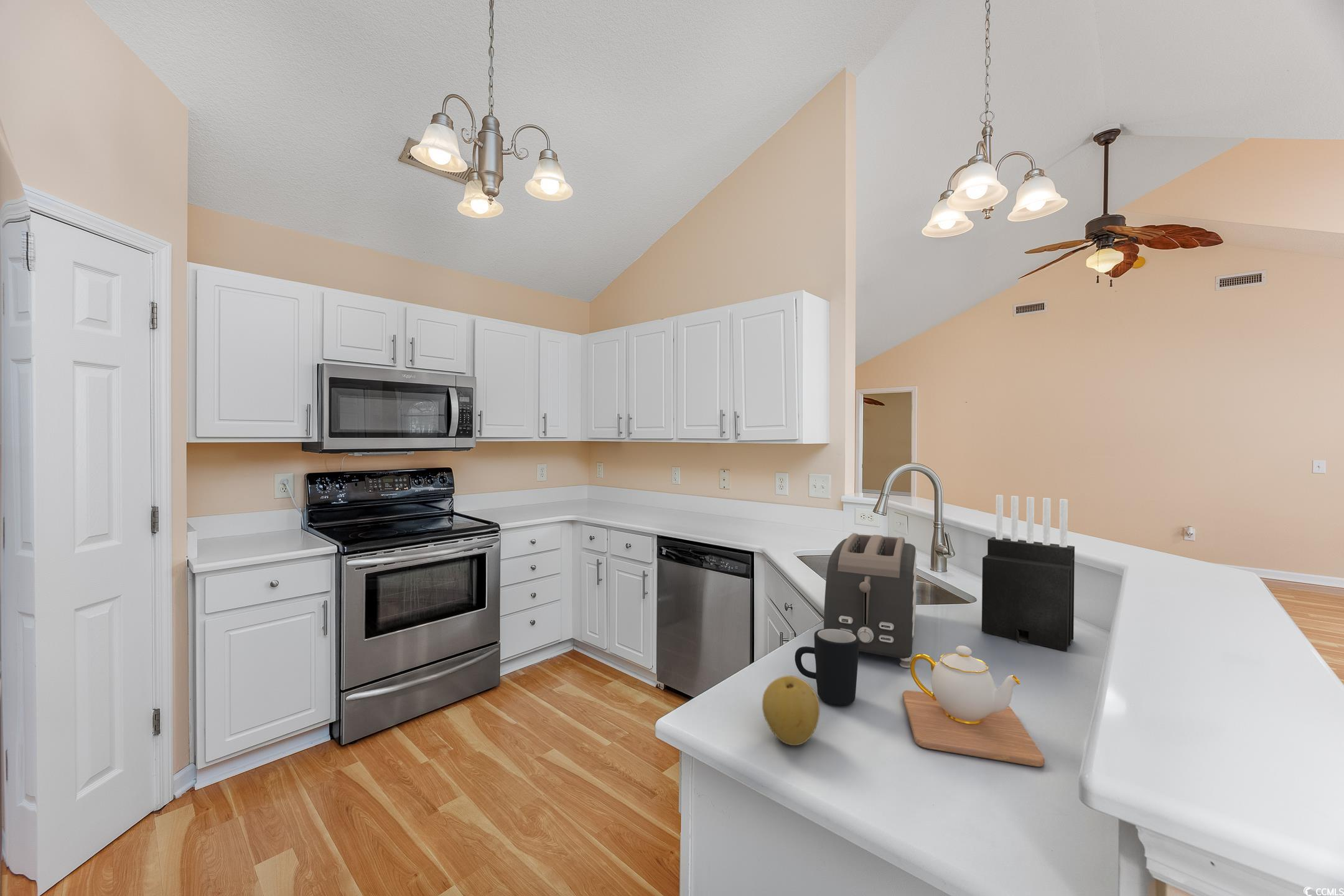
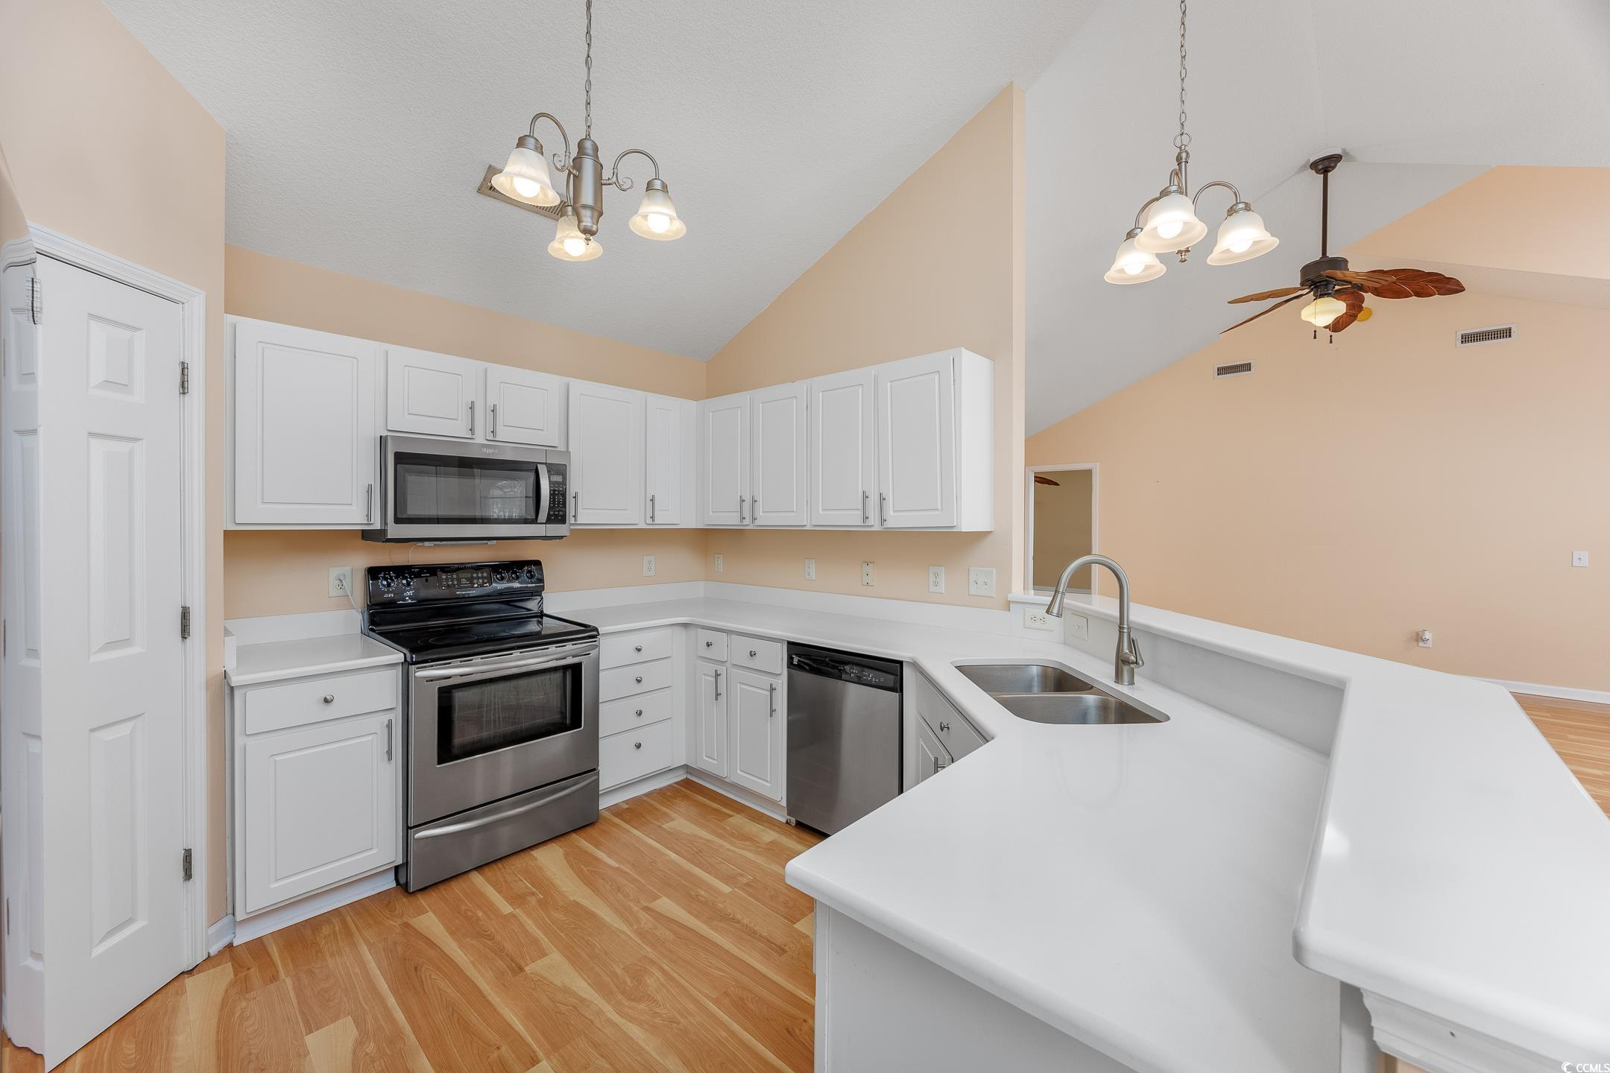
- toaster [823,533,917,668]
- fruit [762,675,820,746]
- teapot [902,645,1045,767]
- knife block [981,495,1075,652]
- mug [794,628,859,706]
